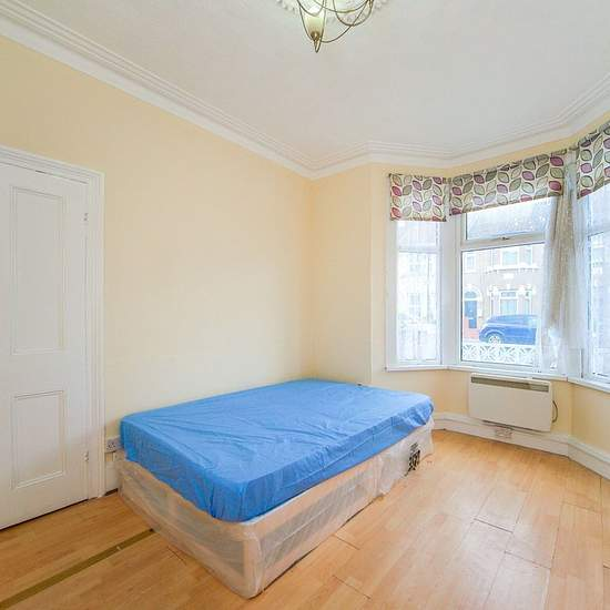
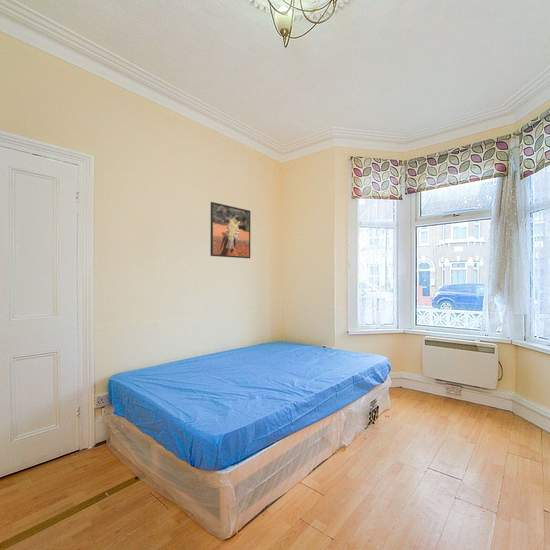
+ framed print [209,201,252,259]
